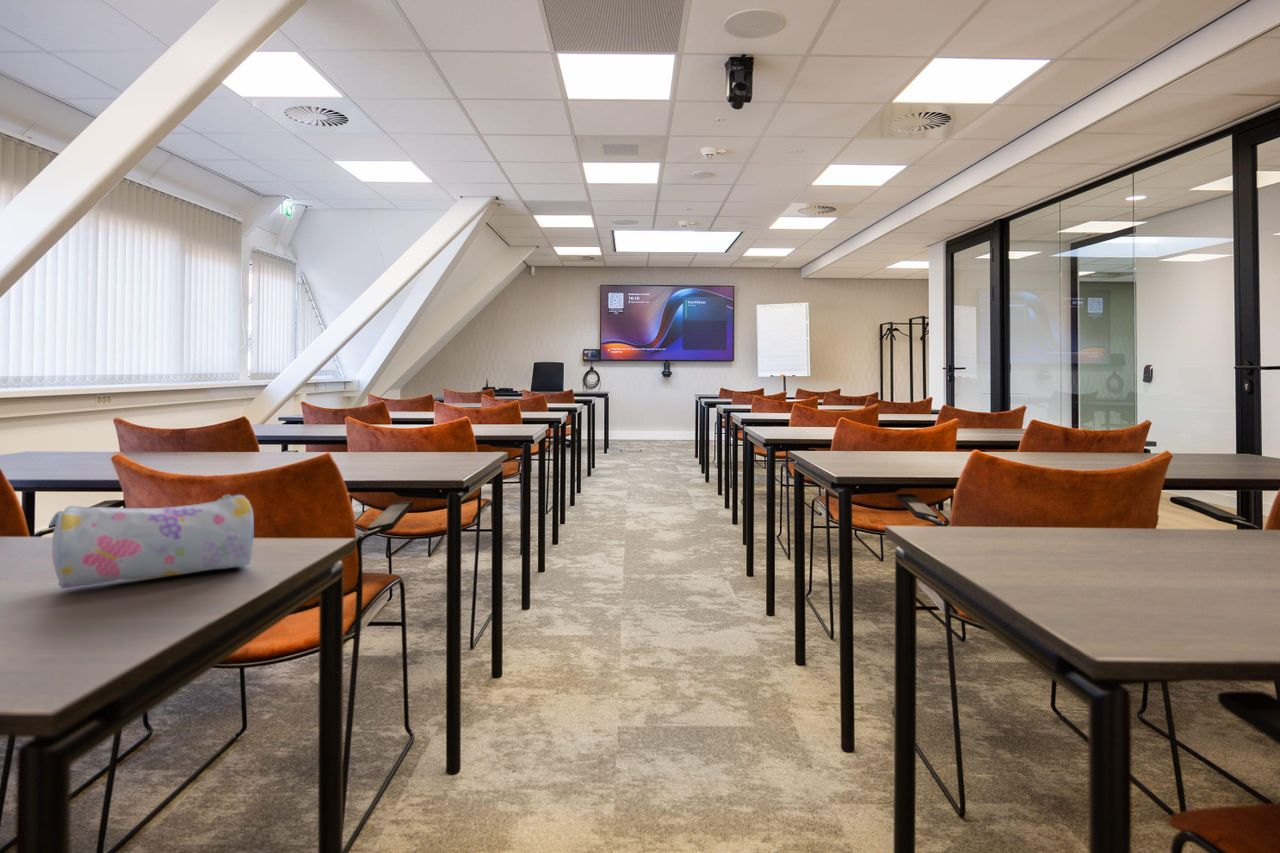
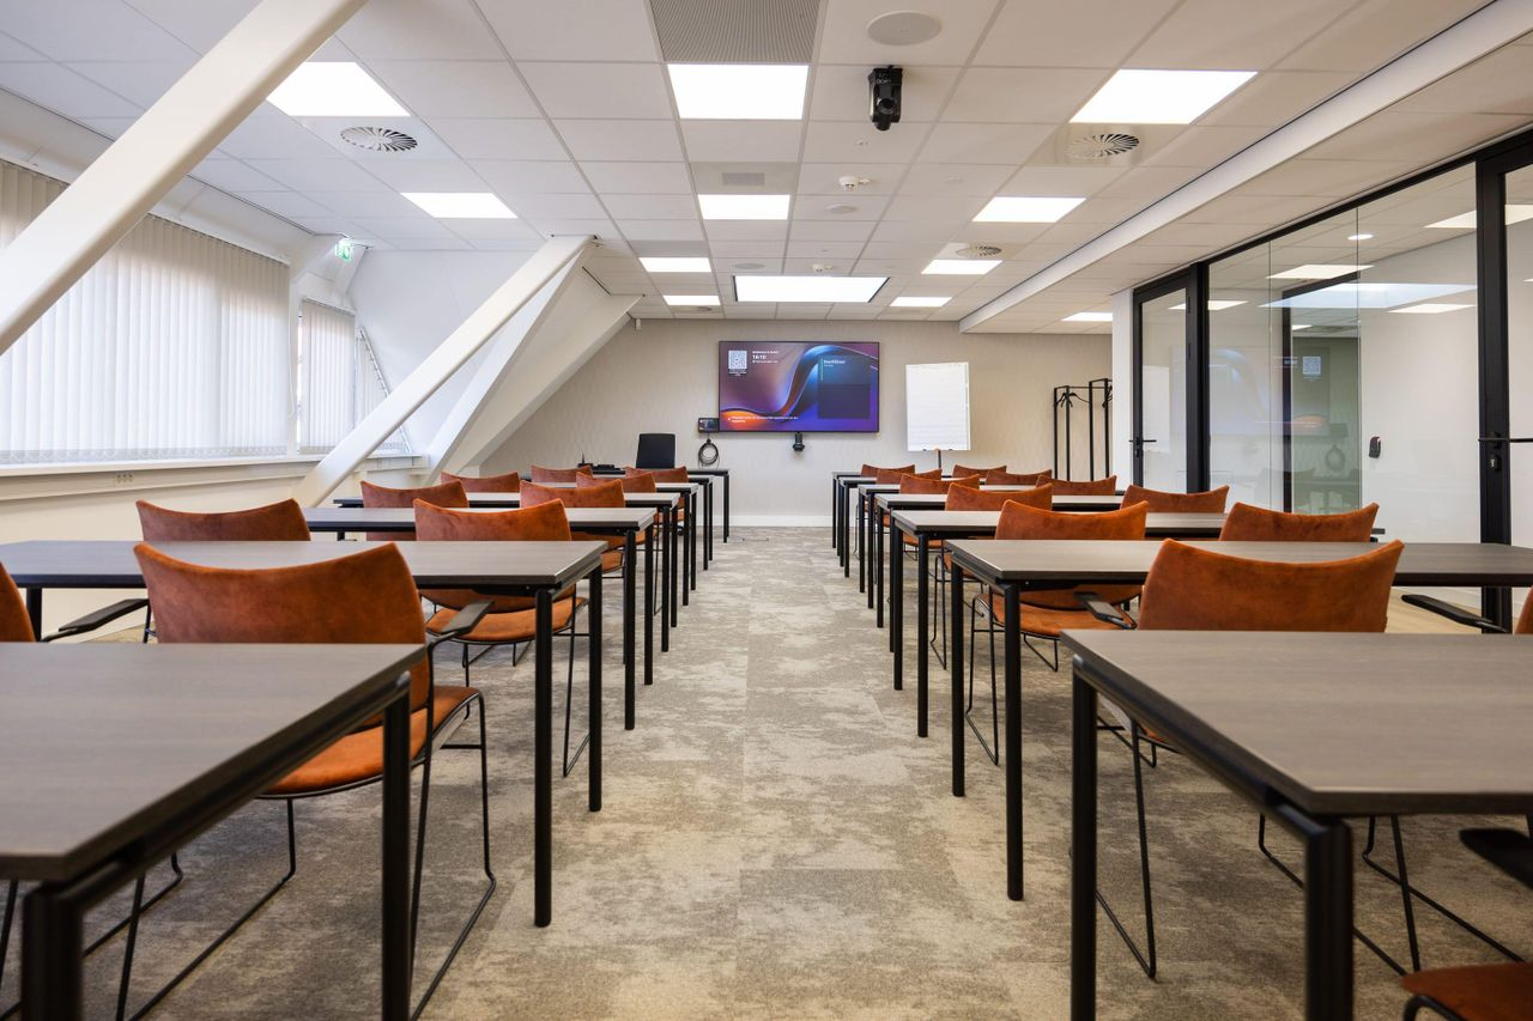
- pencil case [48,493,255,589]
